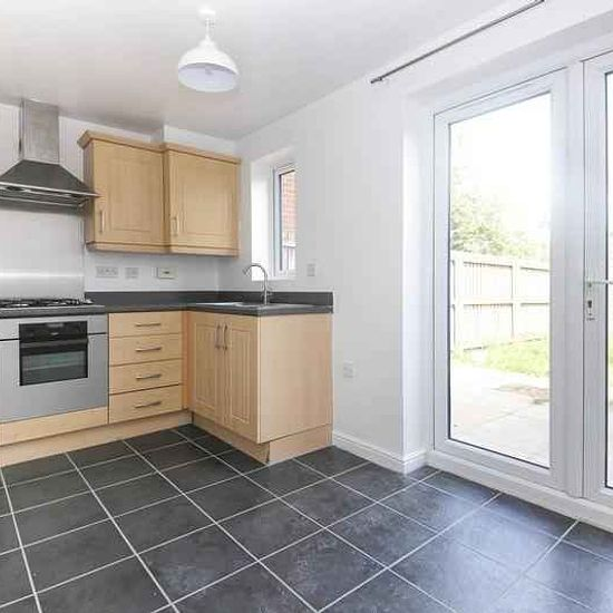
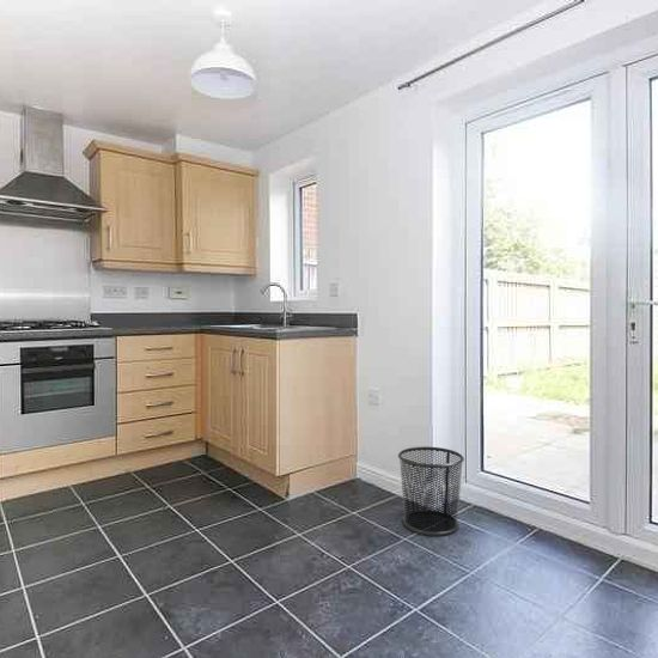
+ waste bin [397,445,465,536]
